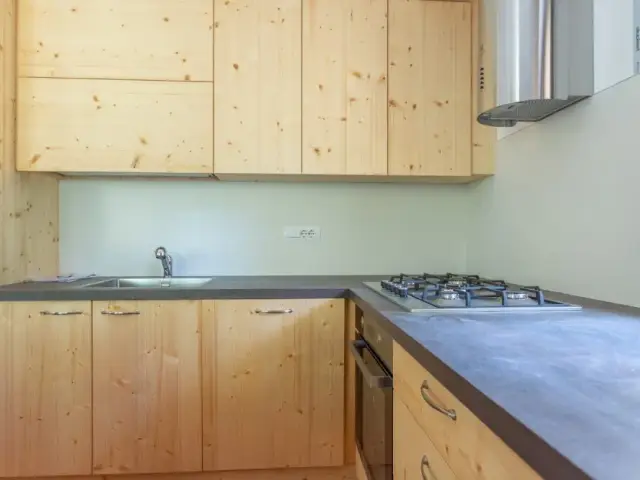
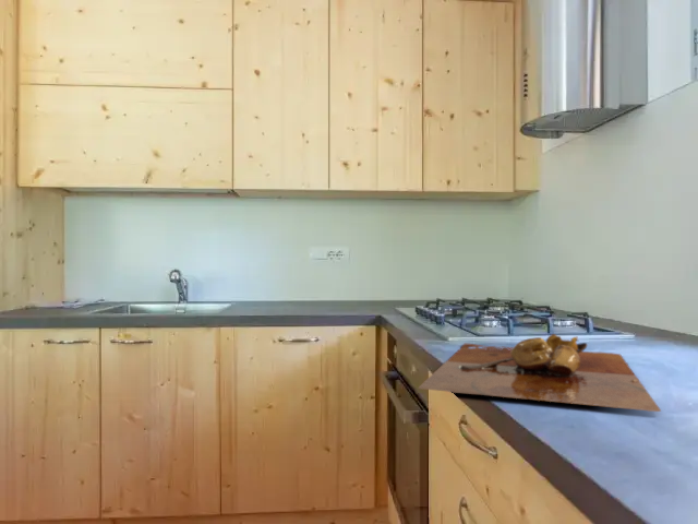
+ cutting board [418,333,662,413]
